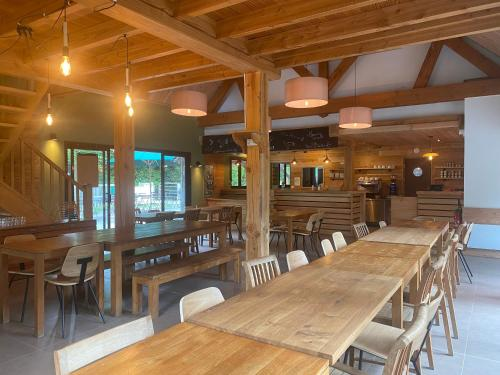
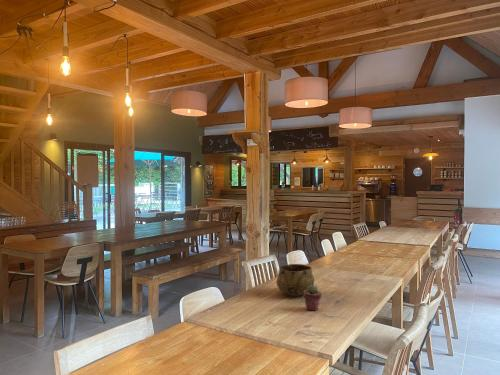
+ potted succulent [303,284,323,312]
+ decorative bowl [275,263,315,297]
